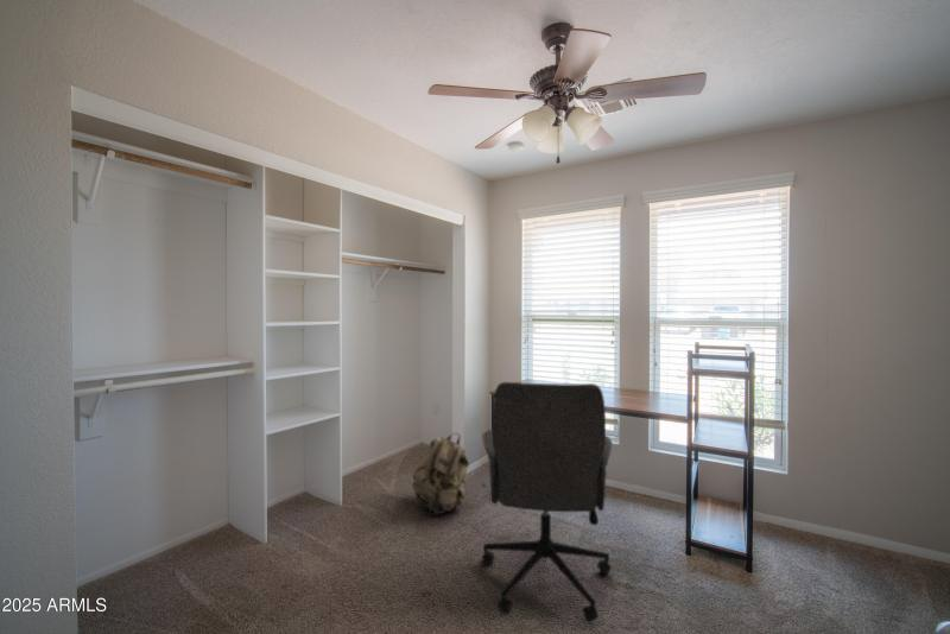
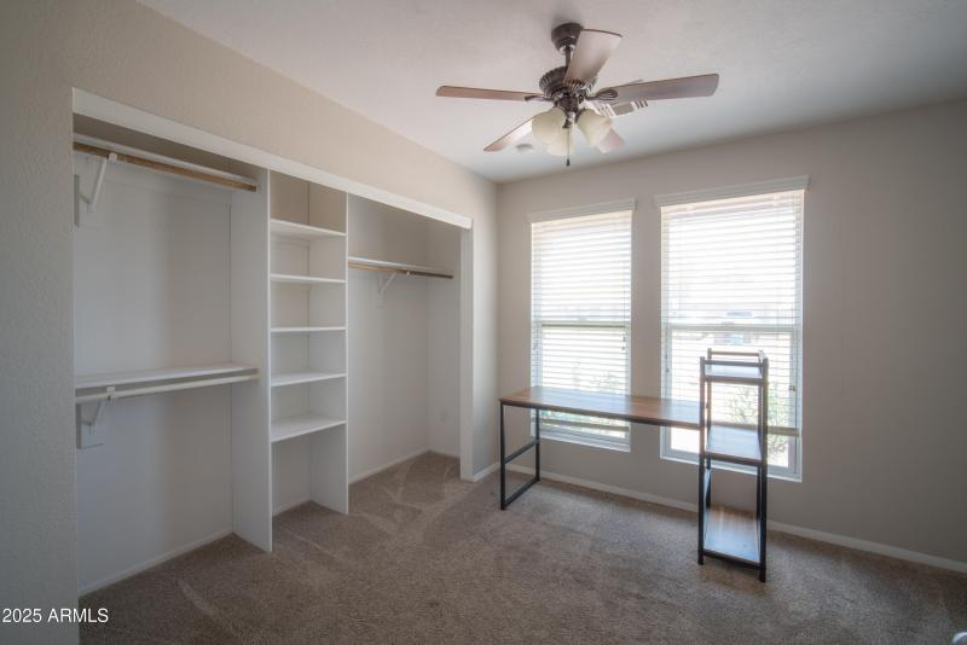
- office chair [481,381,614,623]
- backpack [411,432,470,516]
